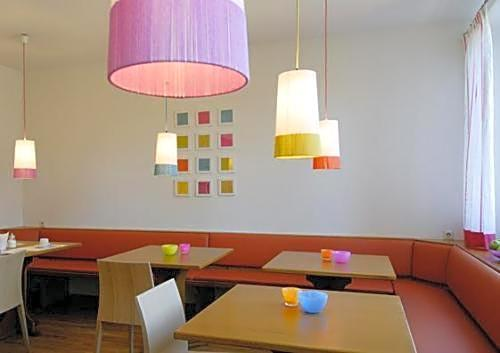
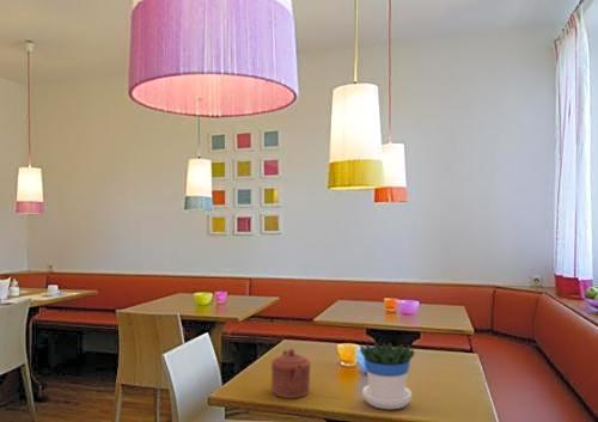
+ flowerpot [359,342,416,410]
+ teapot [270,347,312,399]
